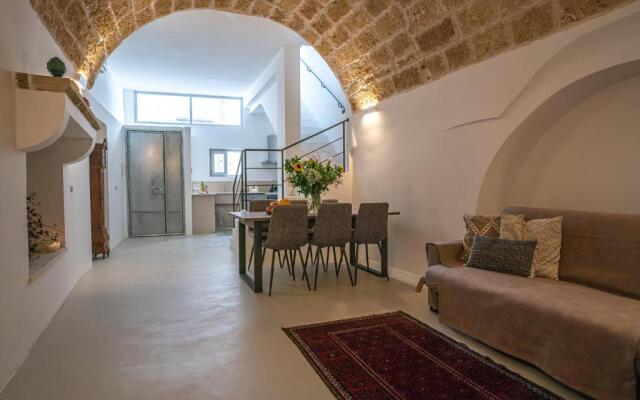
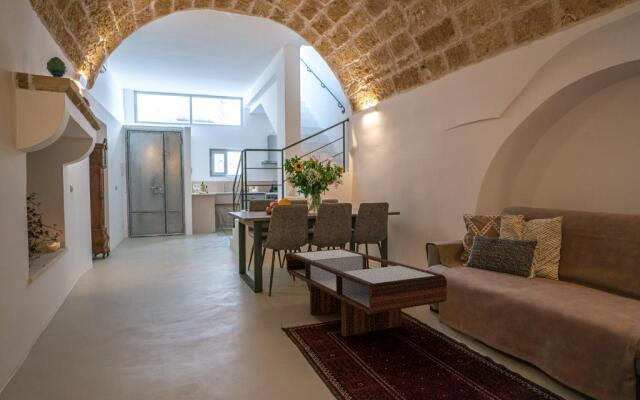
+ coffee table [286,248,448,337]
